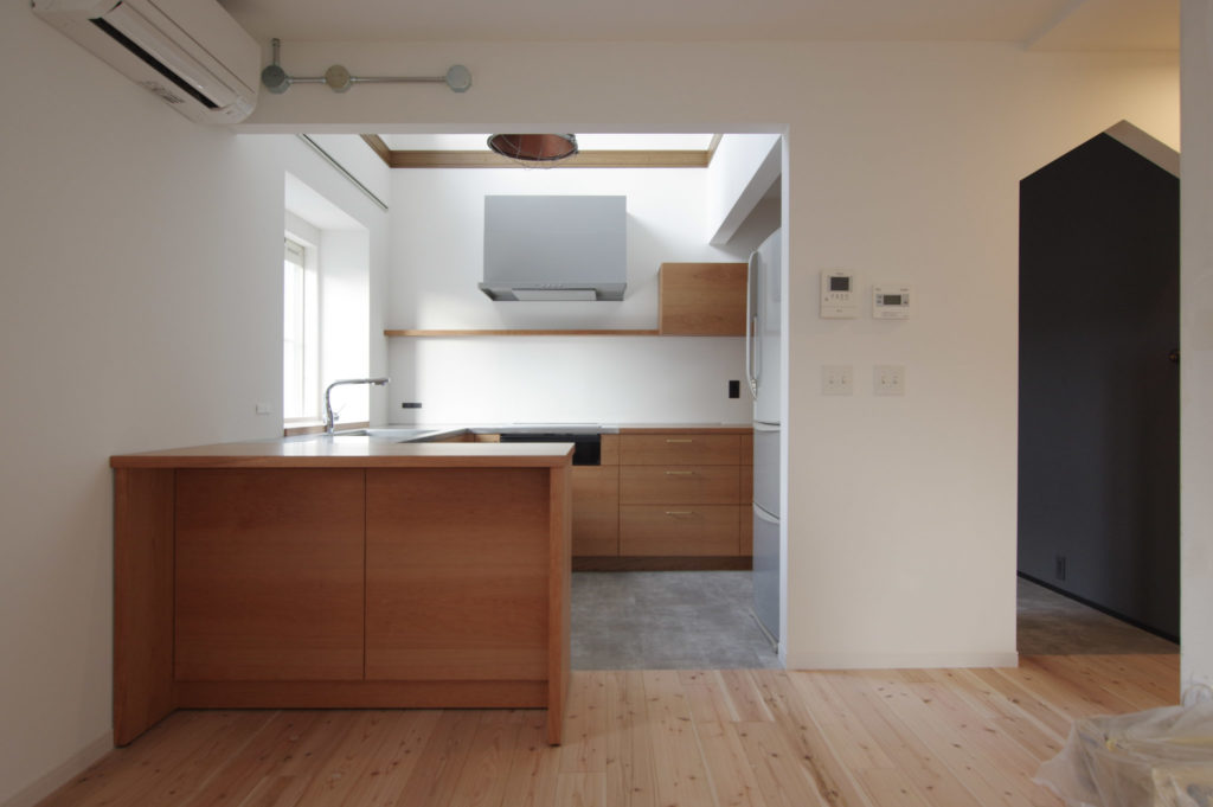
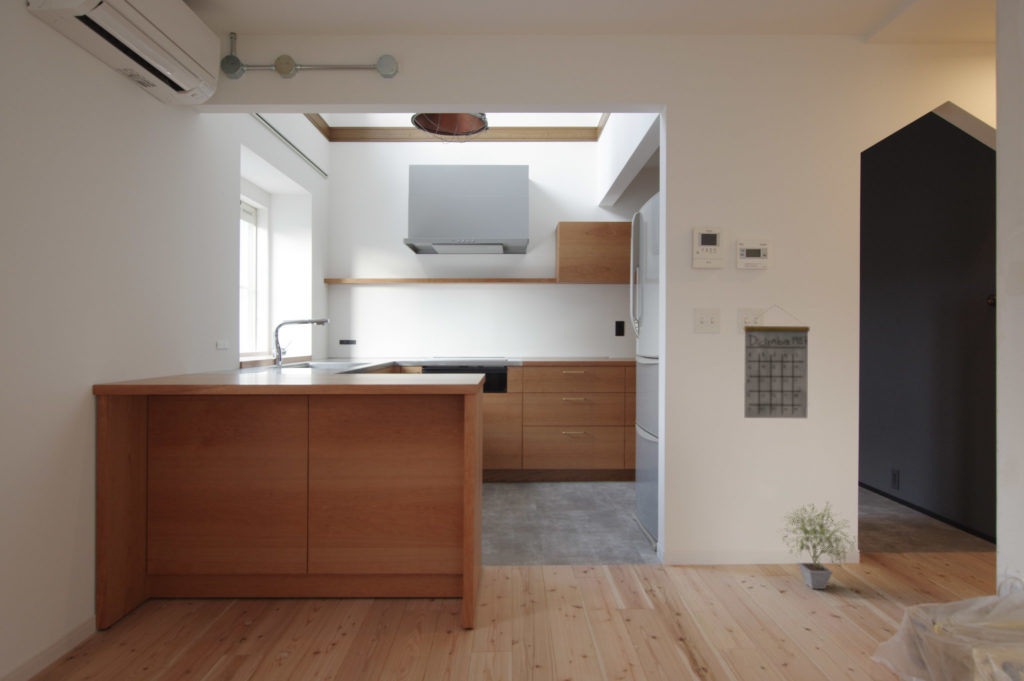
+ potted plant [777,501,859,590]
+ calendar [743,304,811,419]
